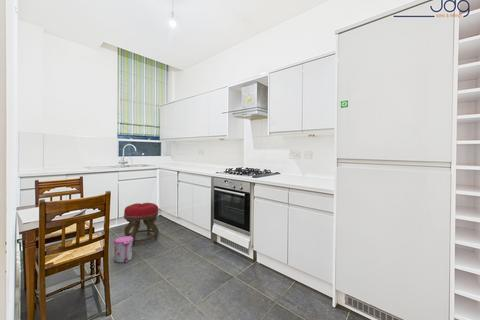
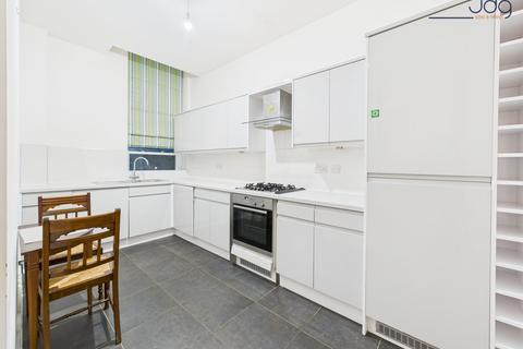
- stool [123,202,160,247]
- trash can [112,235,133,264]
